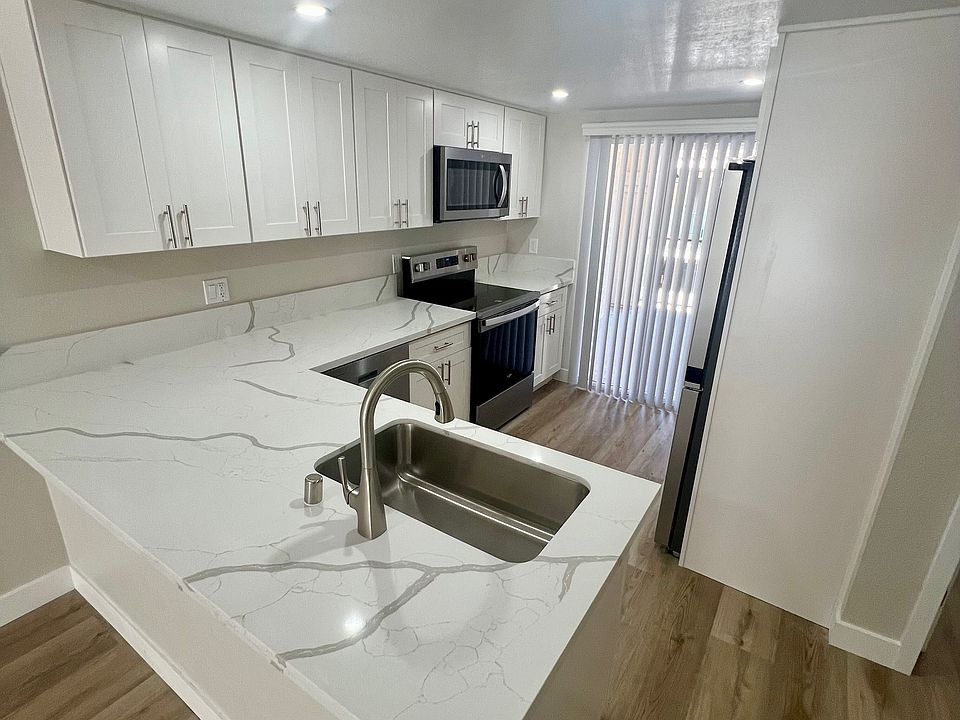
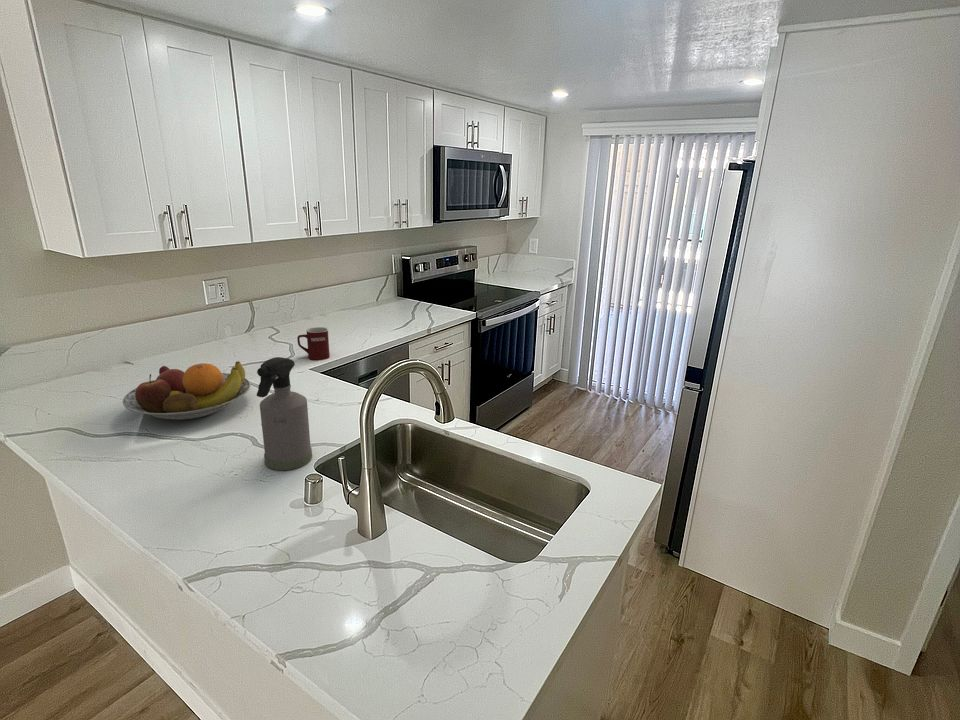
+ mug [296,326,331,361]
+ fruit bowl [122,360,252,421]
+ spray bottle [256,356,313,471]
